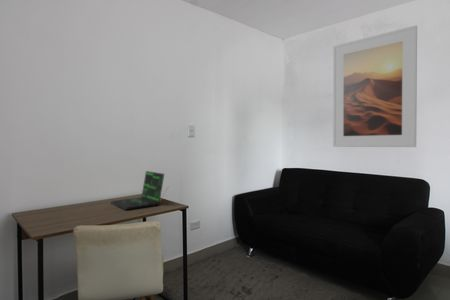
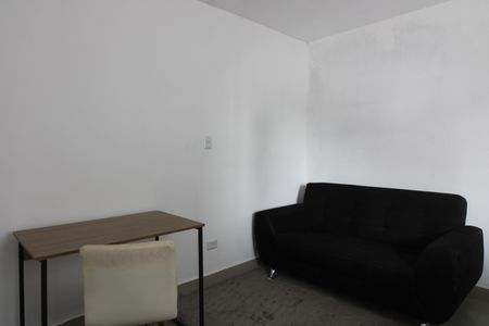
- laptop [109,170,169,211]
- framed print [332,24,418,148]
